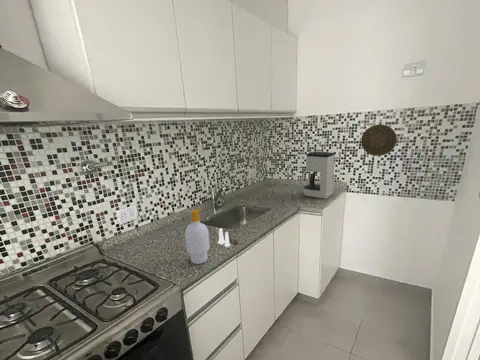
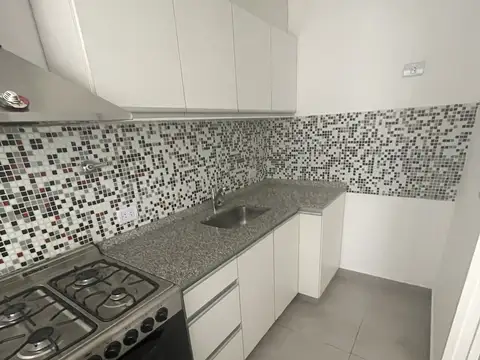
- decorative plate [360,123,398,157]
- coffee maker [303,151,336,200]
- salt and pepper shaker set [217,227,239,248]
- soap bottle [184,208,211,265]
